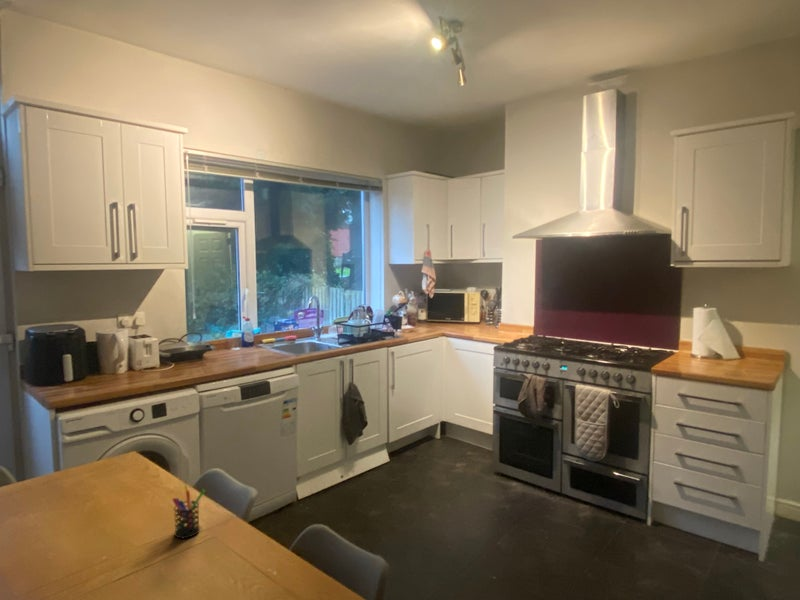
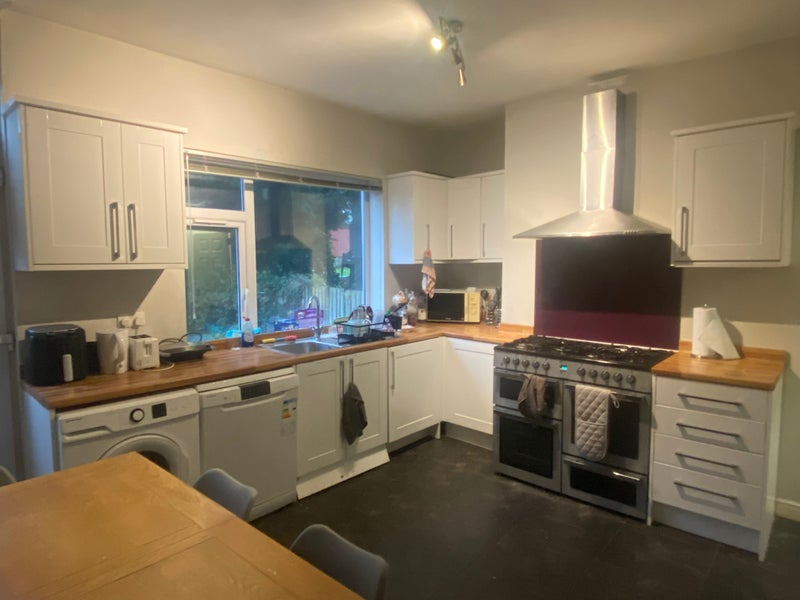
- pen holder [171,484,206,539]
